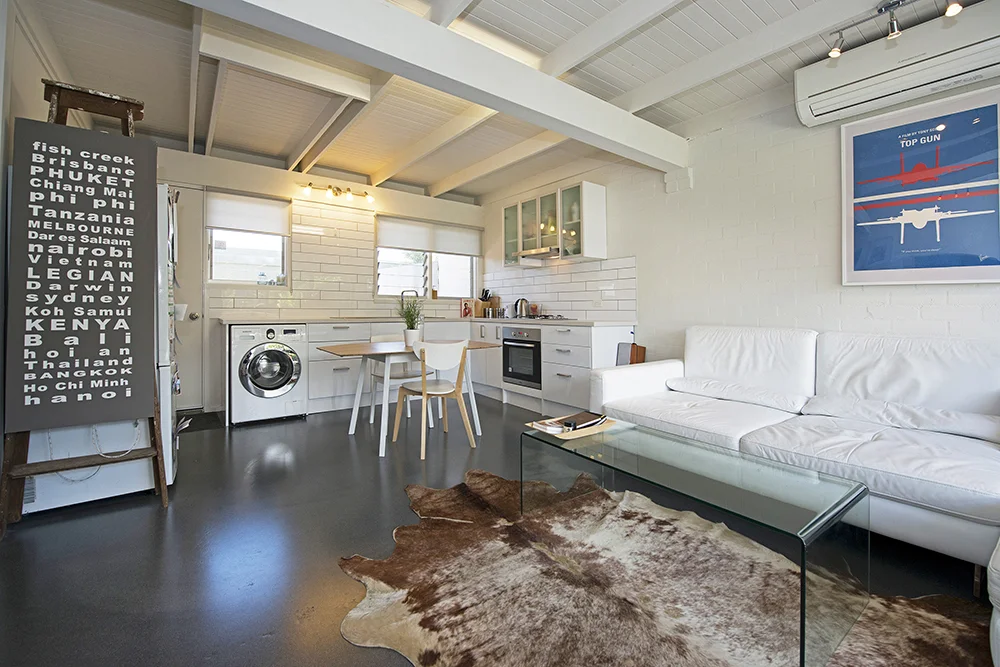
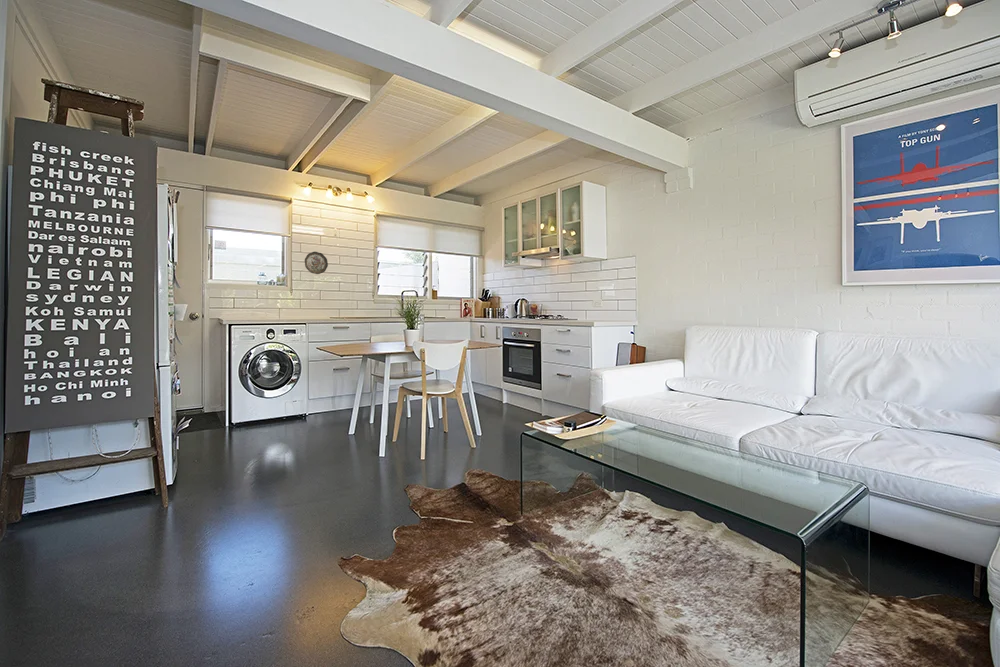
+ decorative plate [304,251,329,275]
